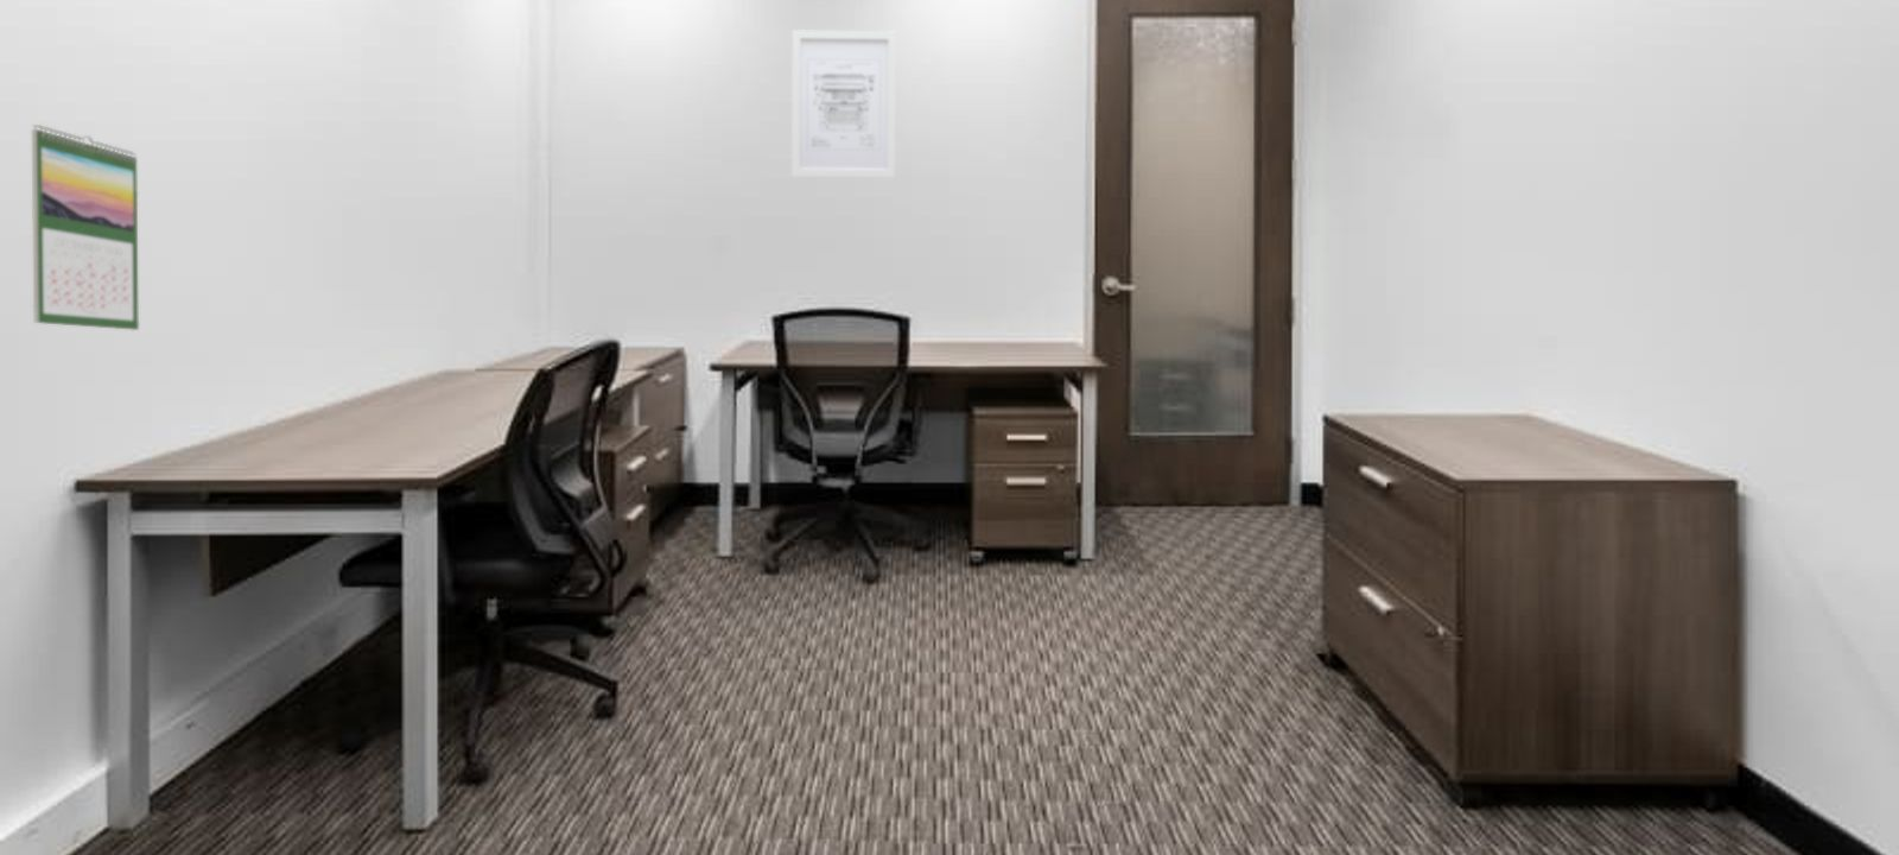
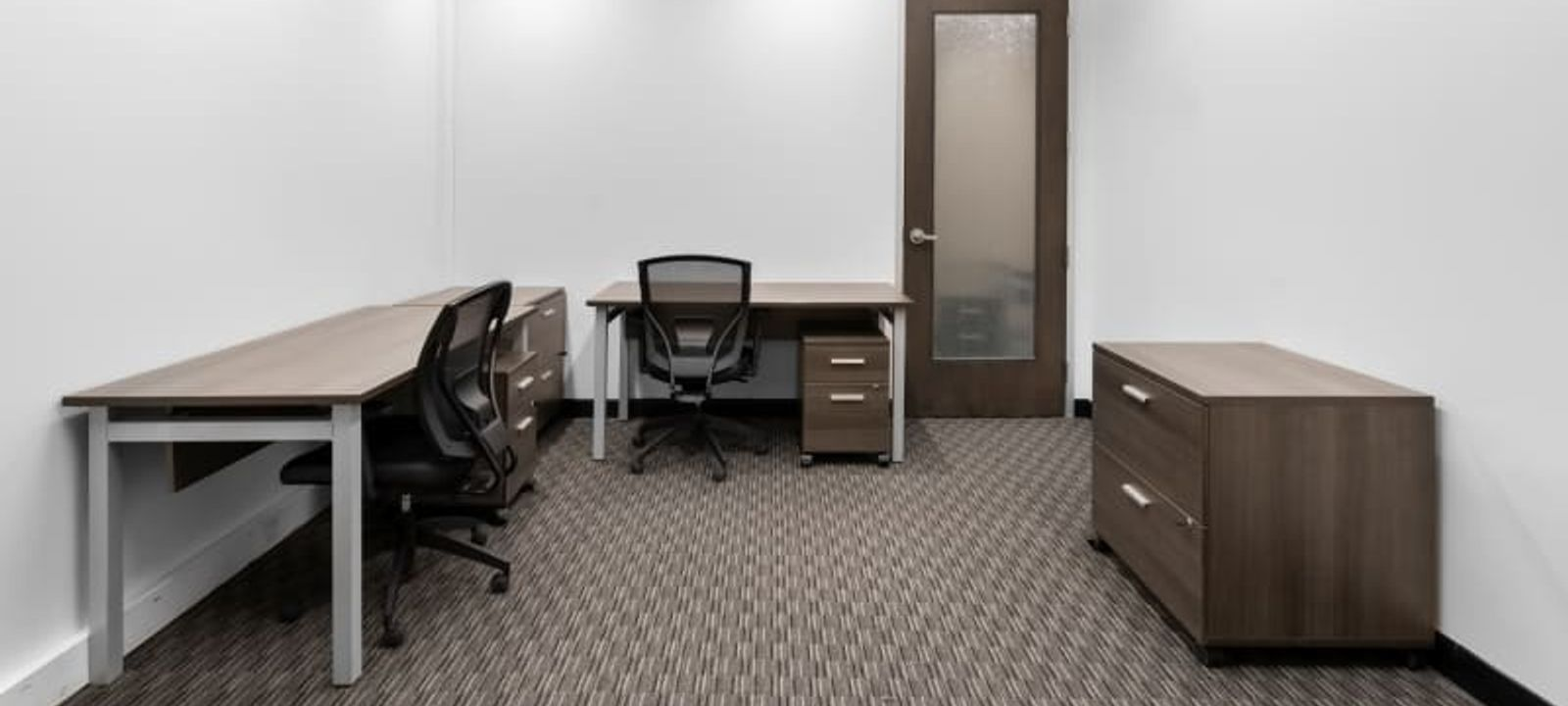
- wall art [791,29,897,179]
- calendar [30,124,140,332]
